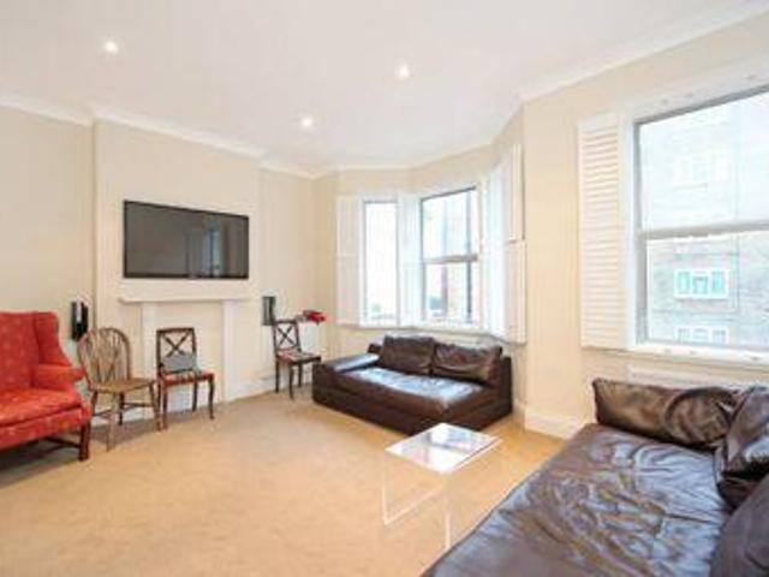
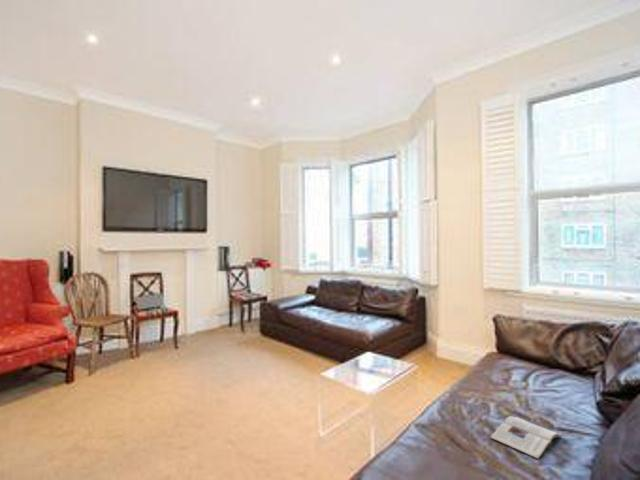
+ magazine [490,415,564,460]
